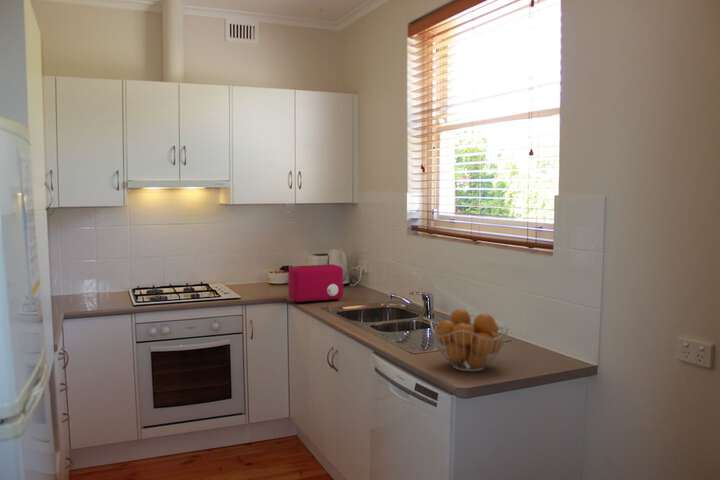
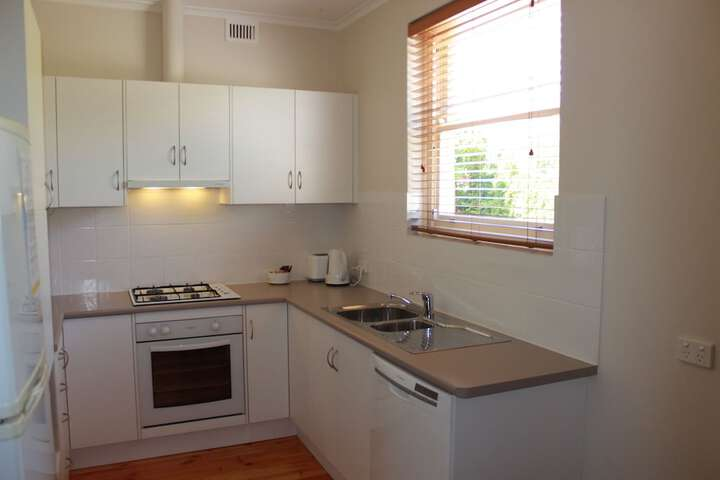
- toaster [288,263,344,304]
- fruit basket [429,308,510,373]
